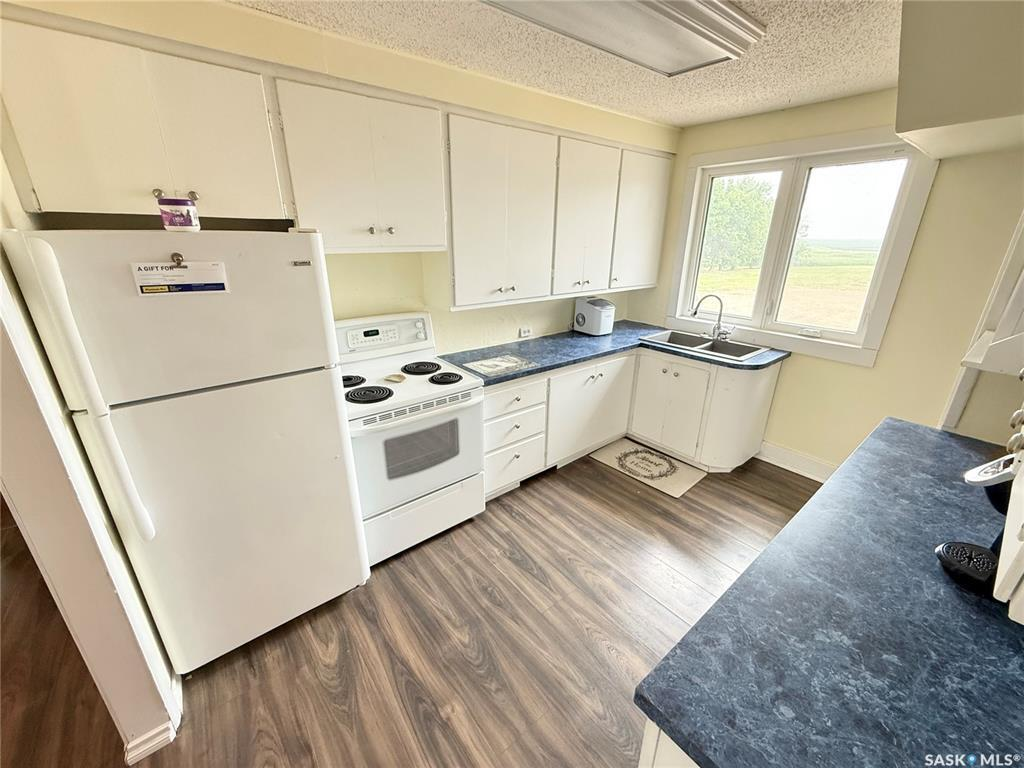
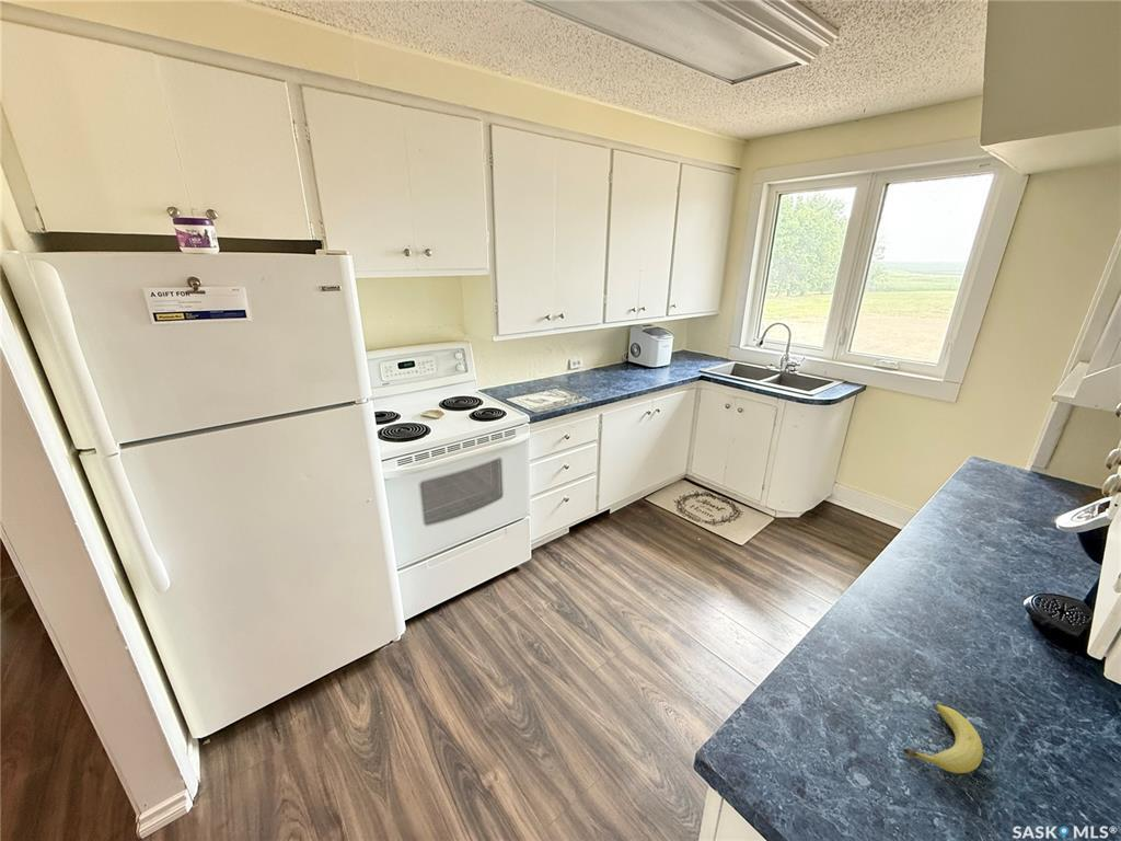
+ fruit [903,703,984,774]
